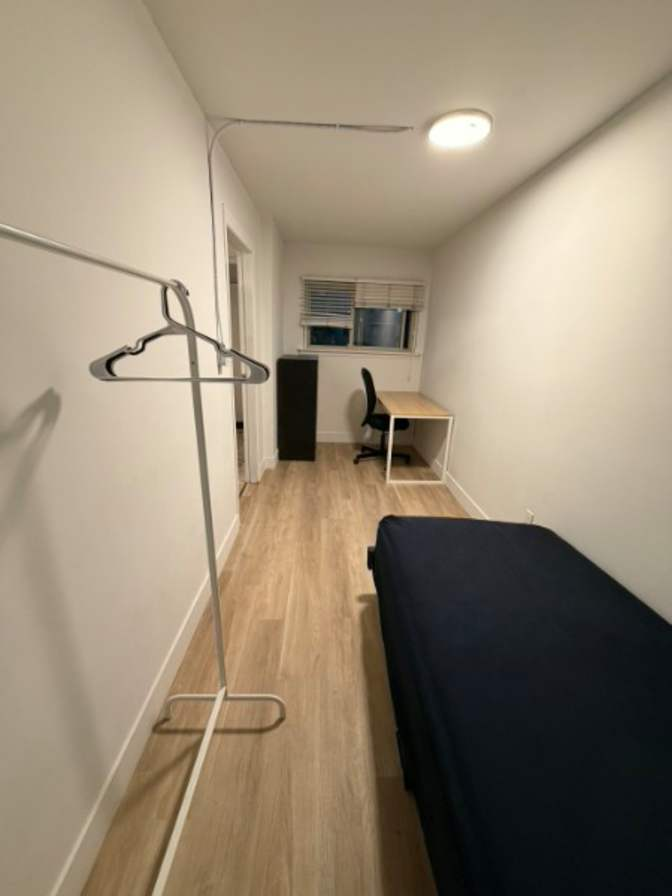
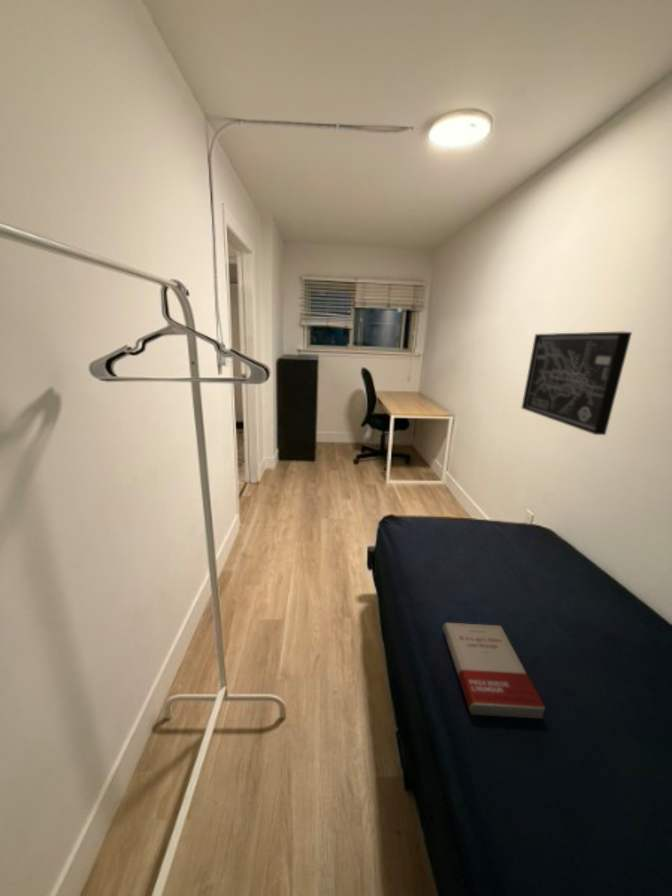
+ wall art [520,331,633,436]
+ book [442,622,546,720]
